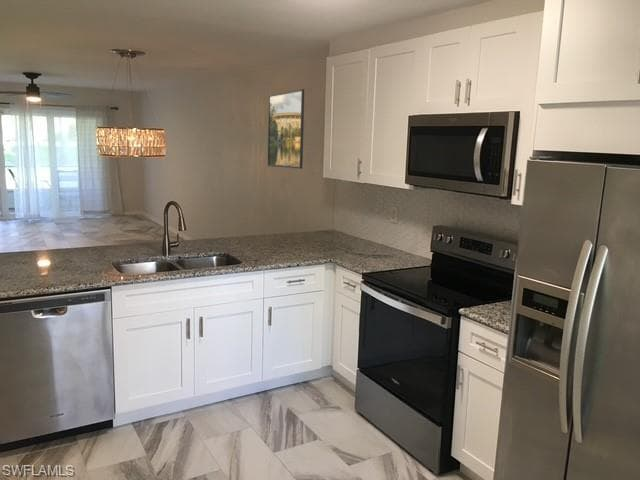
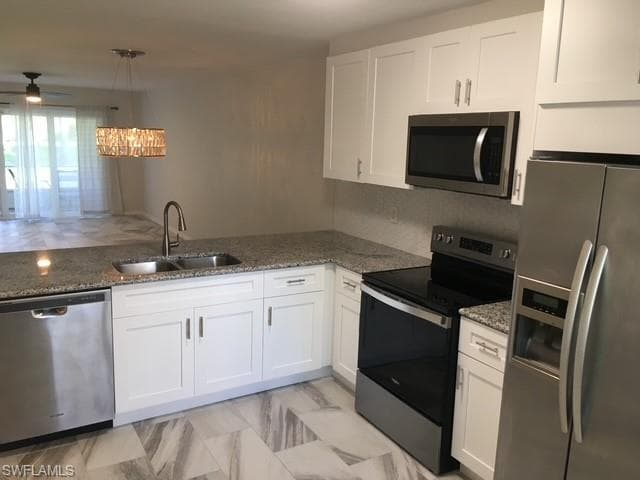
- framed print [267,88,305,169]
